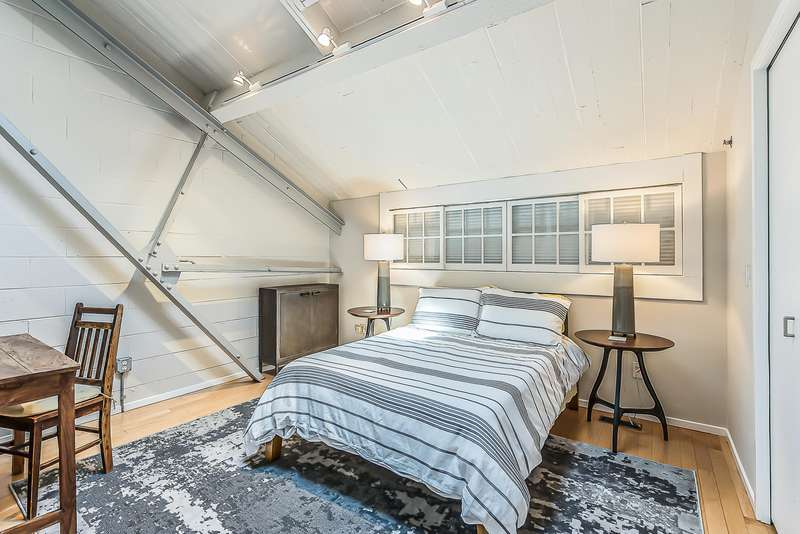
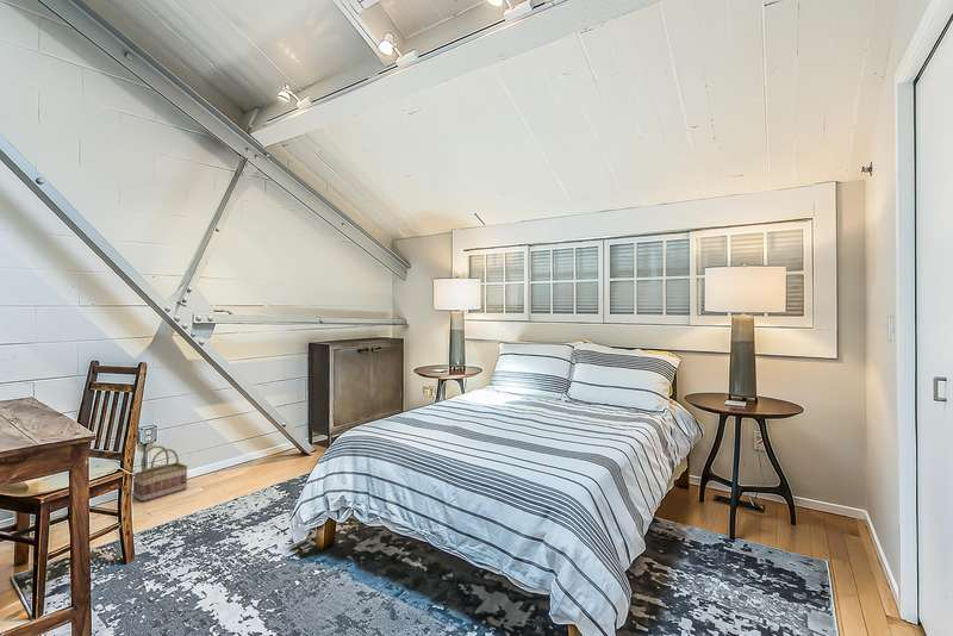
+ basket [132,444,188,503]
